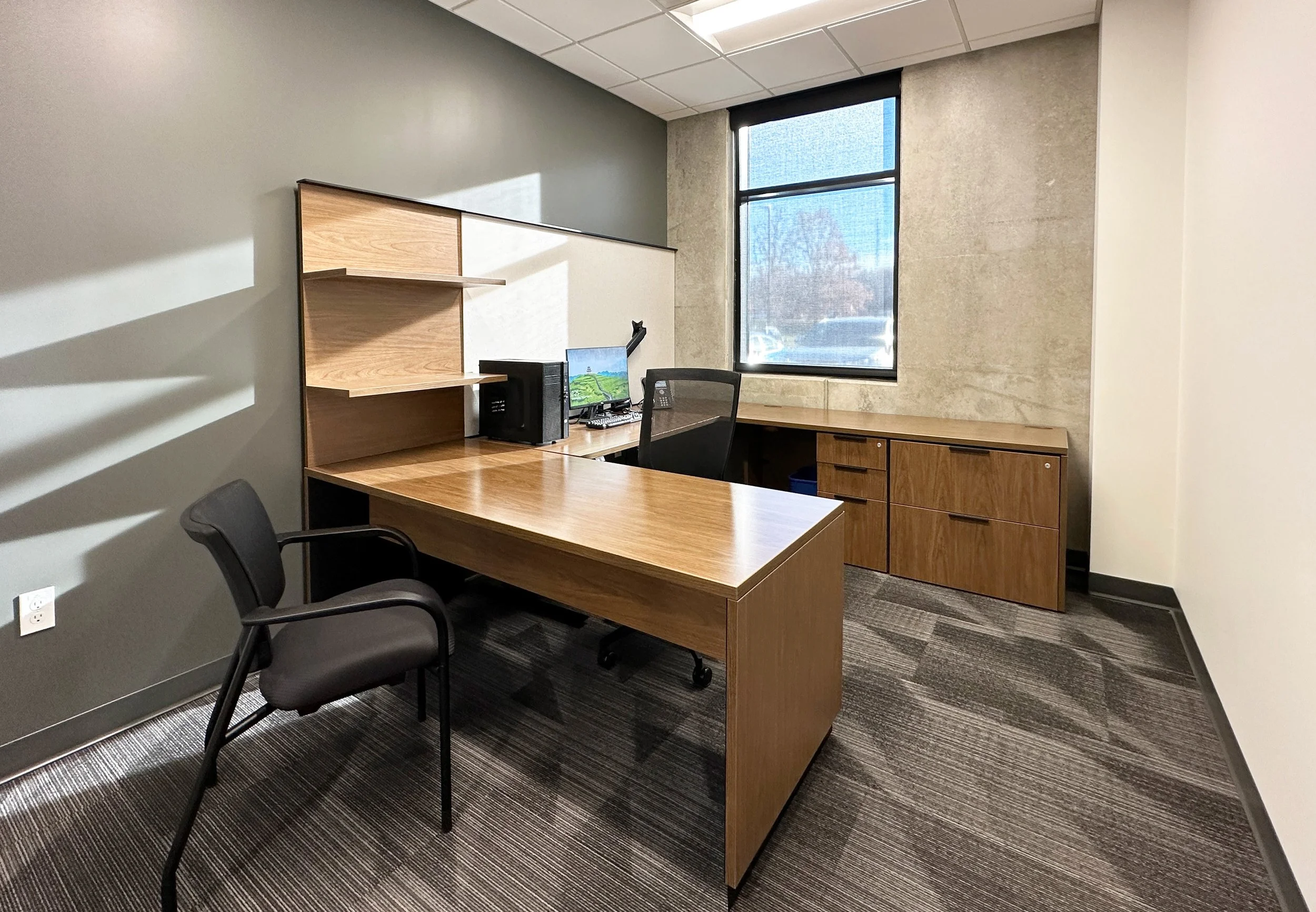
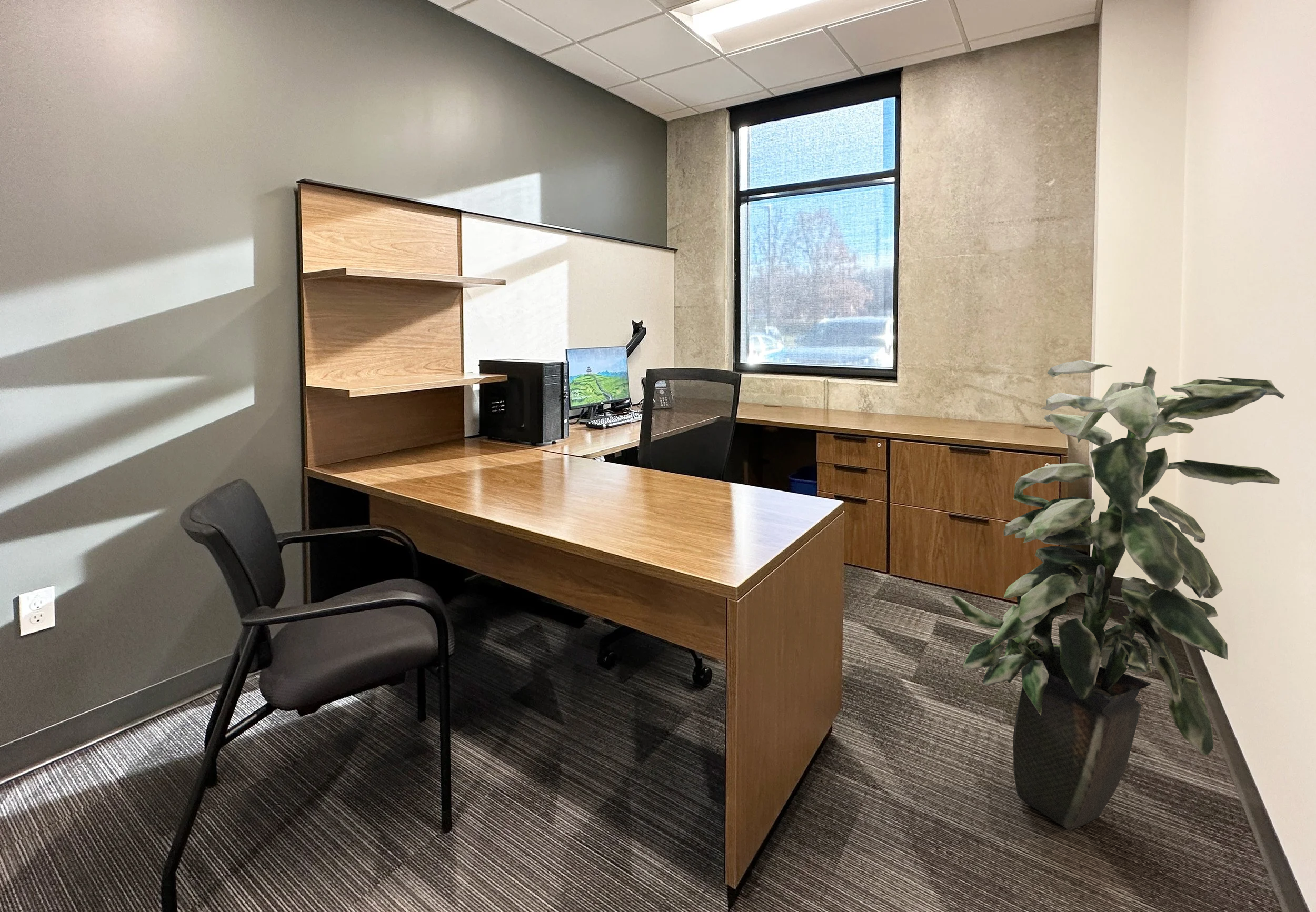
+ indoor plant [950,360,1285,831]
